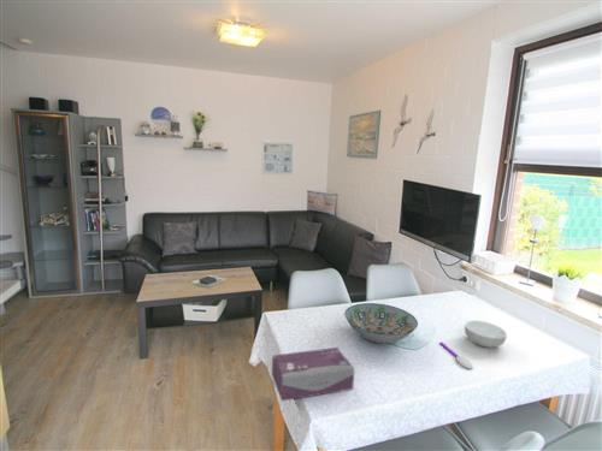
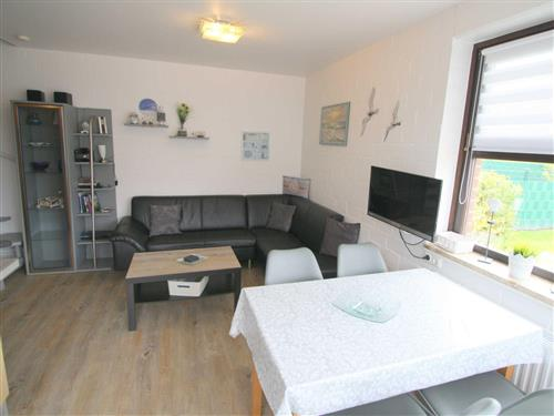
- decorative bowl [343,302,419,344]
- cereal bowl [464,320,508,349]
- tissue box [271,346,355,402]
- spoon [438,342,474,369]
